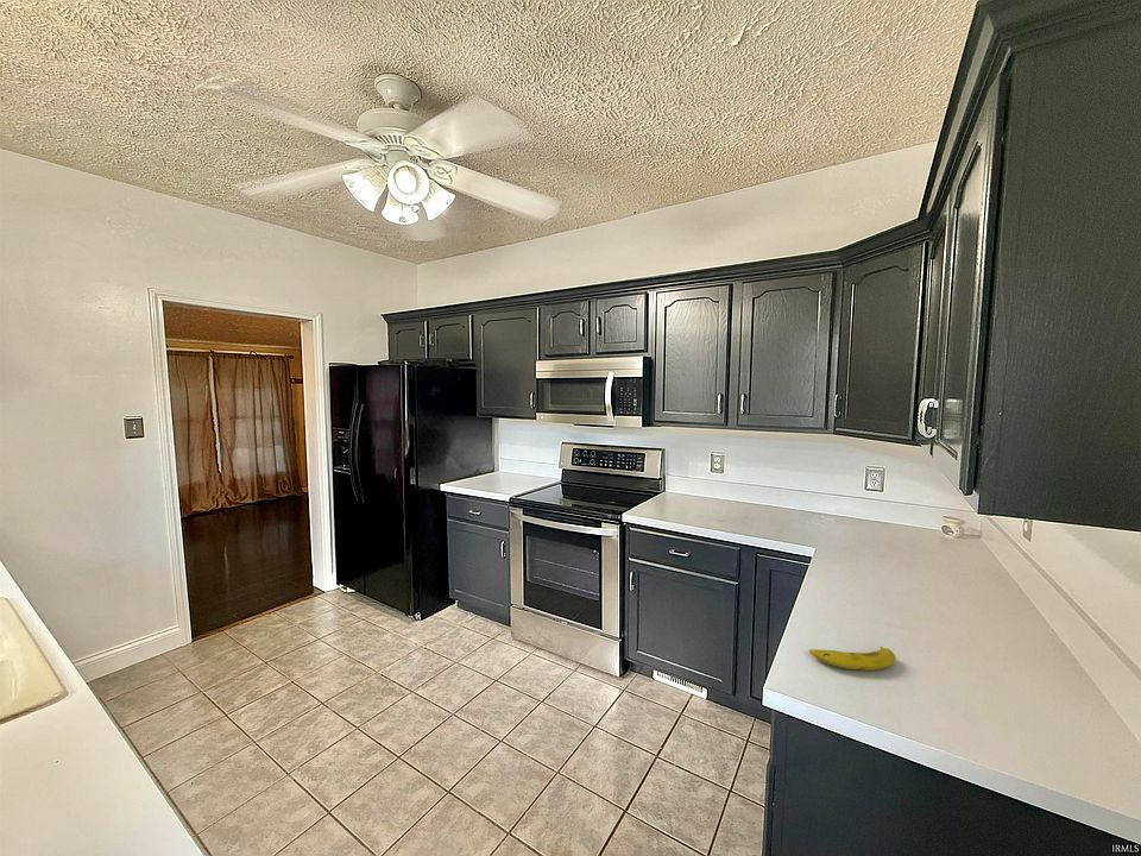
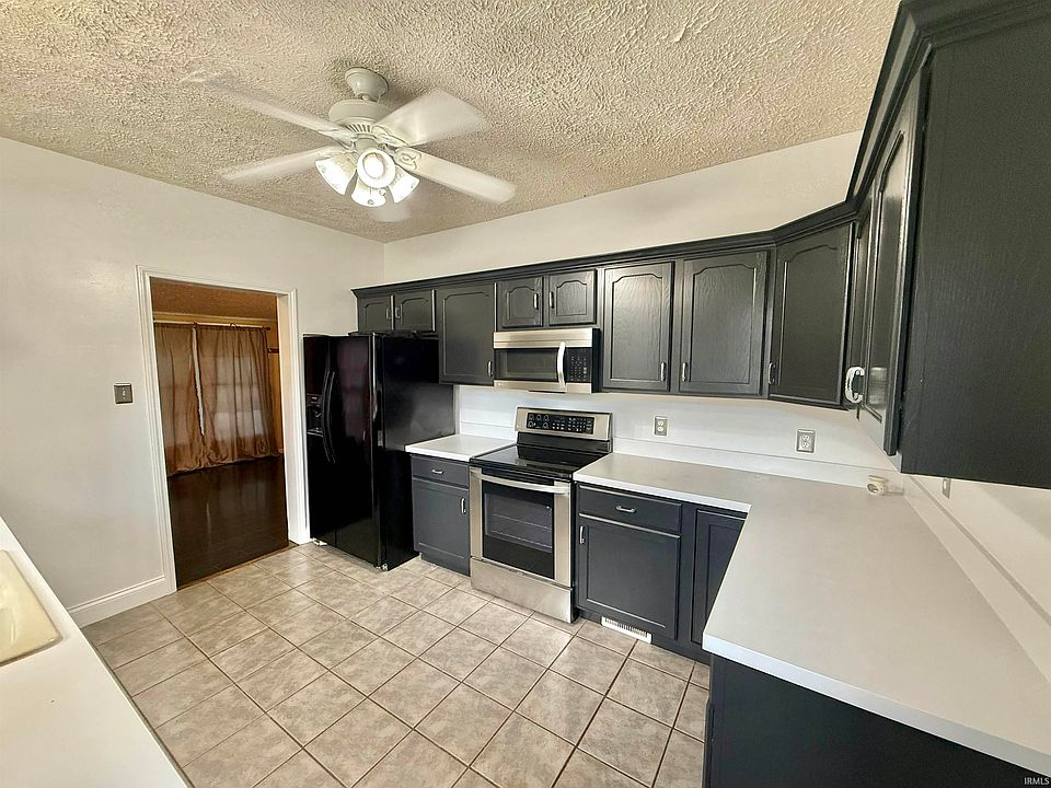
- fruit [808,646,897,672]
